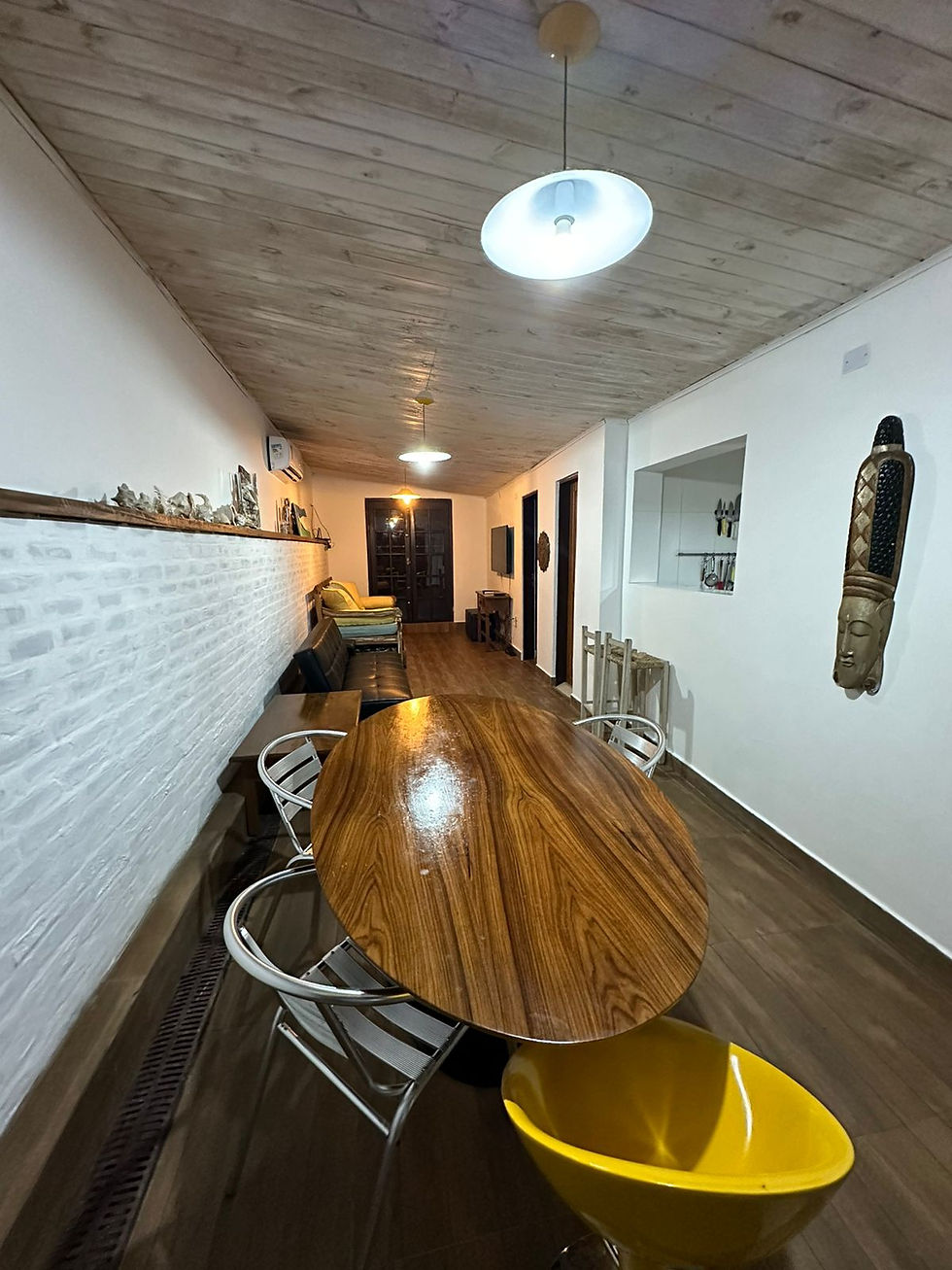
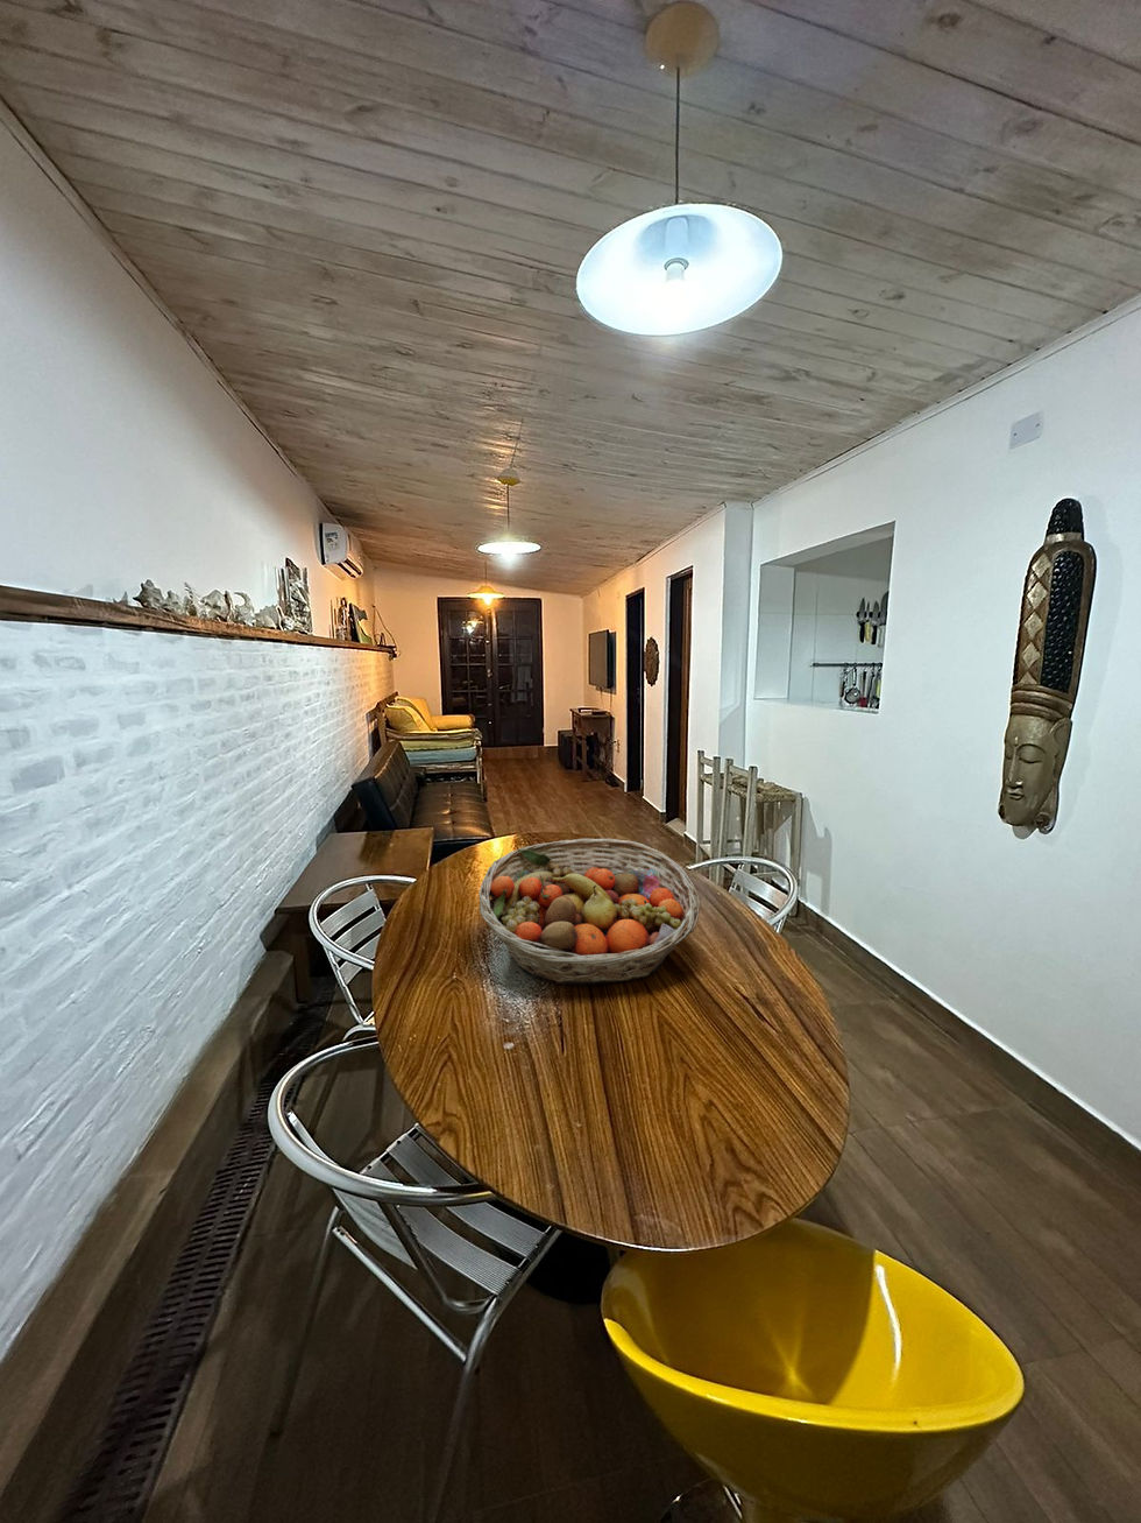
+ fruit basket [478,837,701,986]
